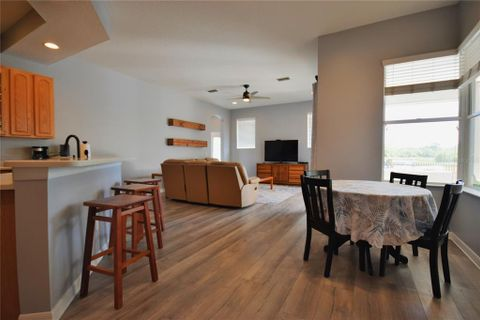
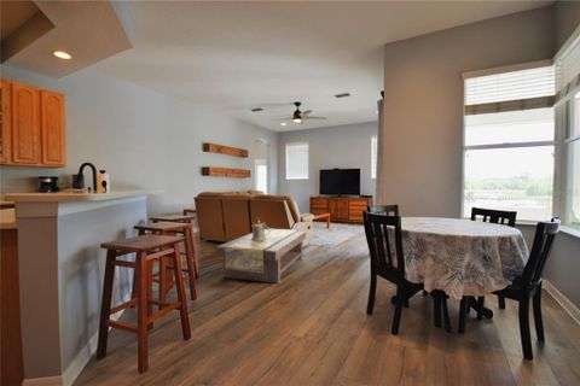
+ beer mug [250,216,271,241]
+ coffee table [215,228,307,285]
